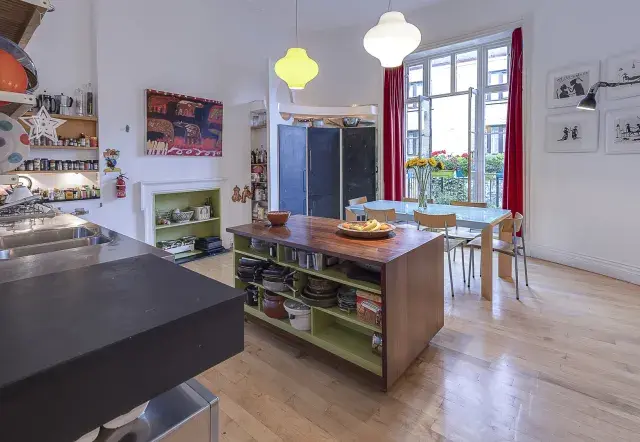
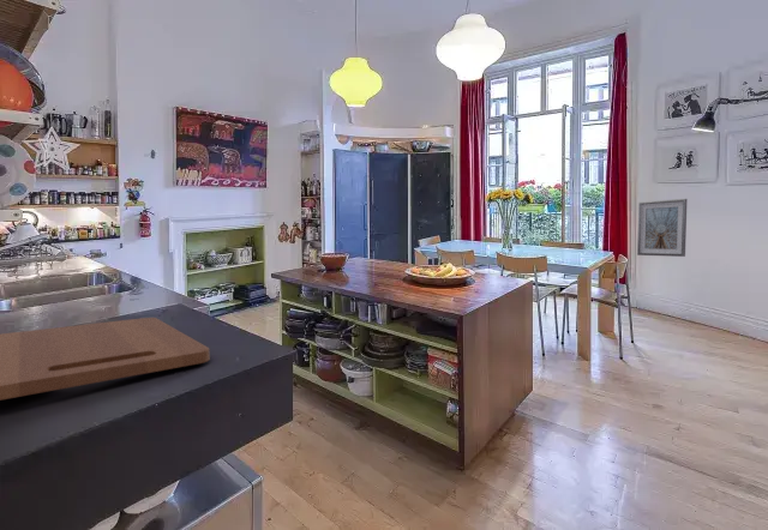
+ picture frame [636,198,689,258]
+ cutting board [0,317,211,402]
